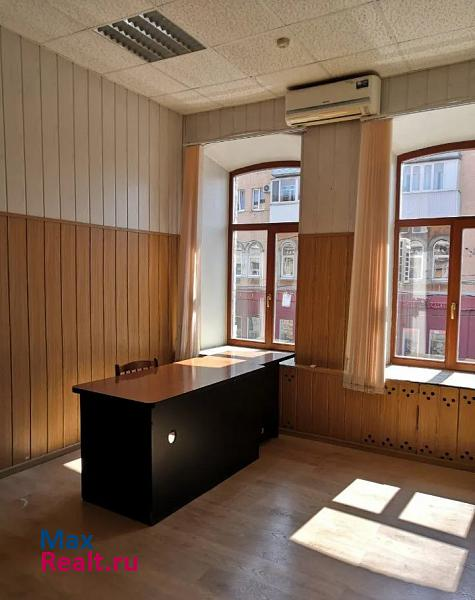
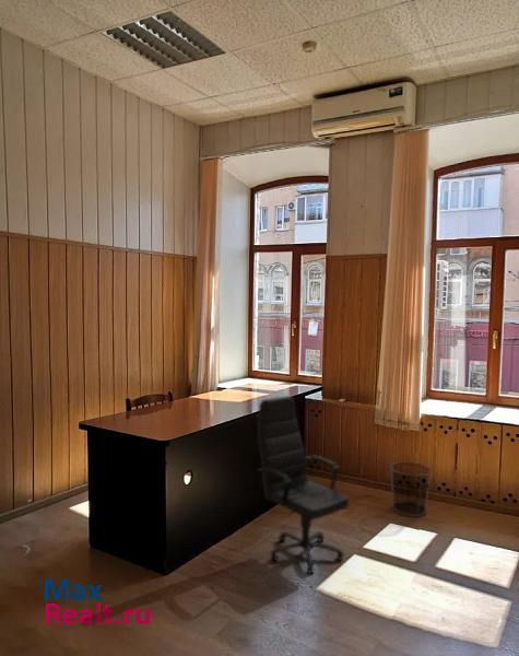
+ waste bin [389,461,433,517]
+ office chair [256,395,350,574]
